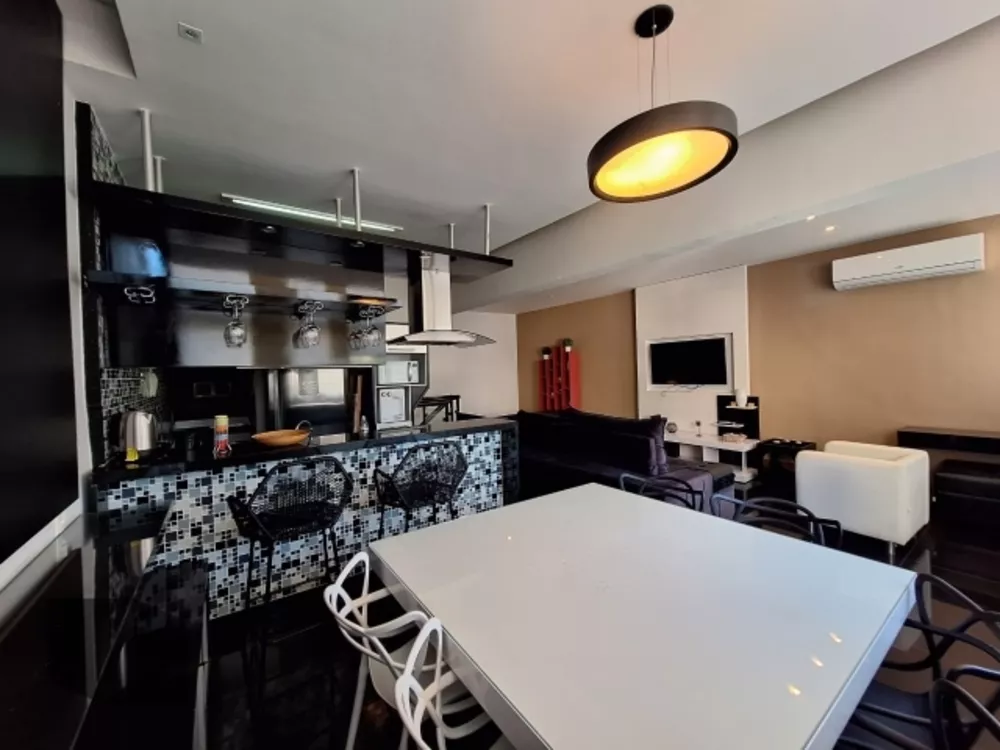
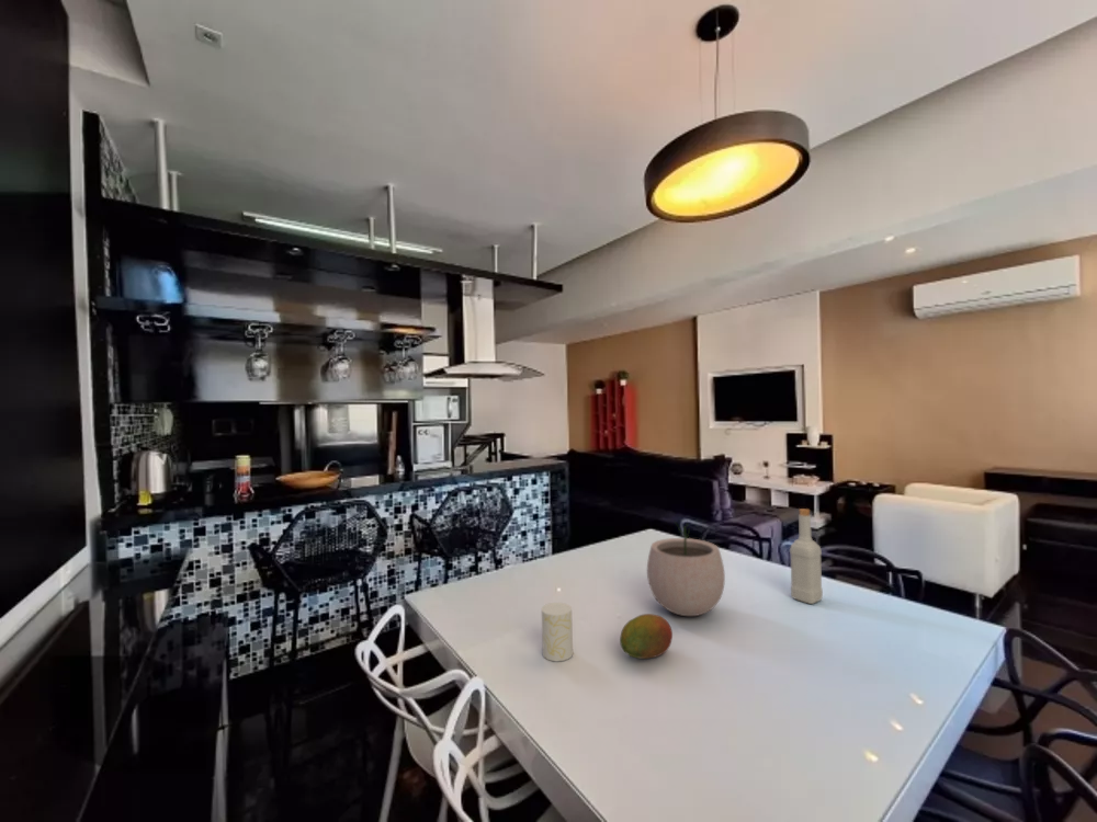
+ plant pot [646,520,726,617]
+ bottle [789,507,824,605]
+ fruit [619,613,674,660]
+ cup [541,602,574,662]
